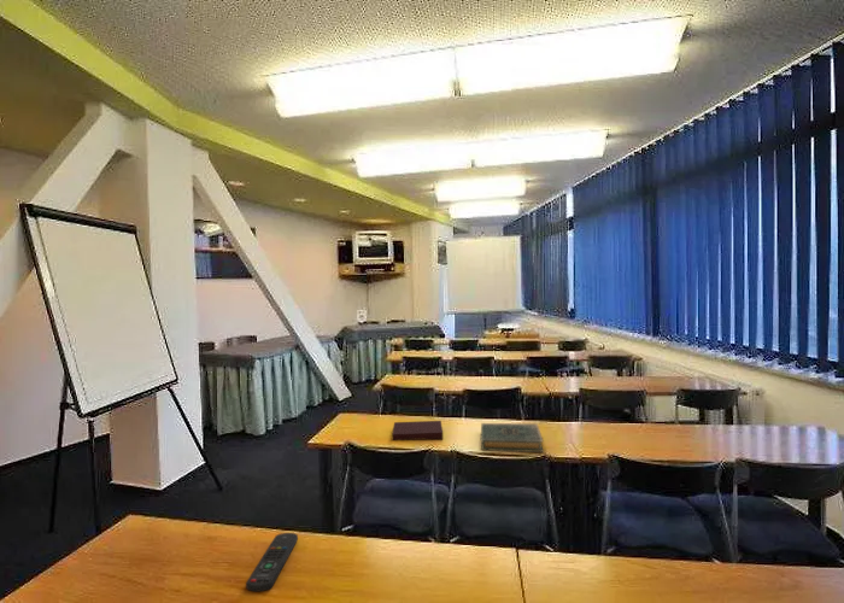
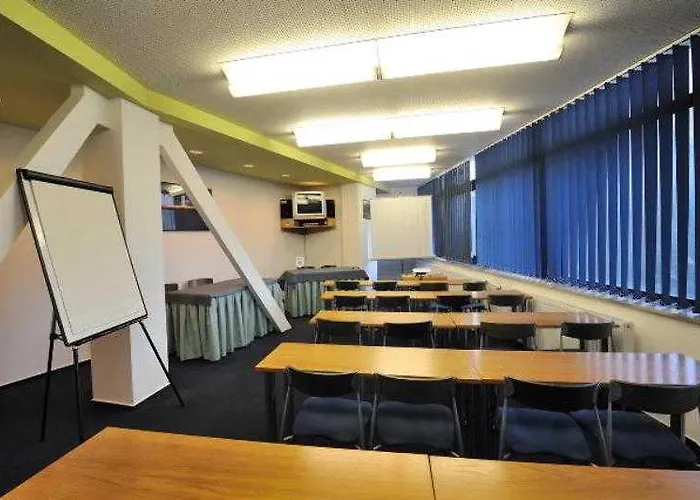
- remote control [245,532,299,592]
- hardback book [480,422,545,453]
- notebook [391,420,444,441]
